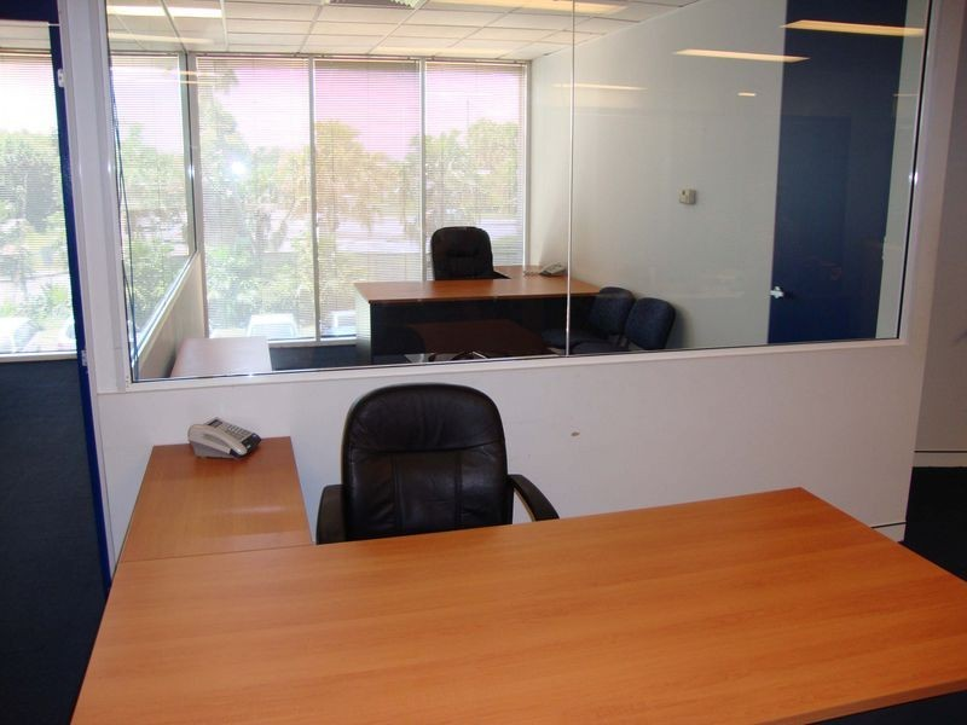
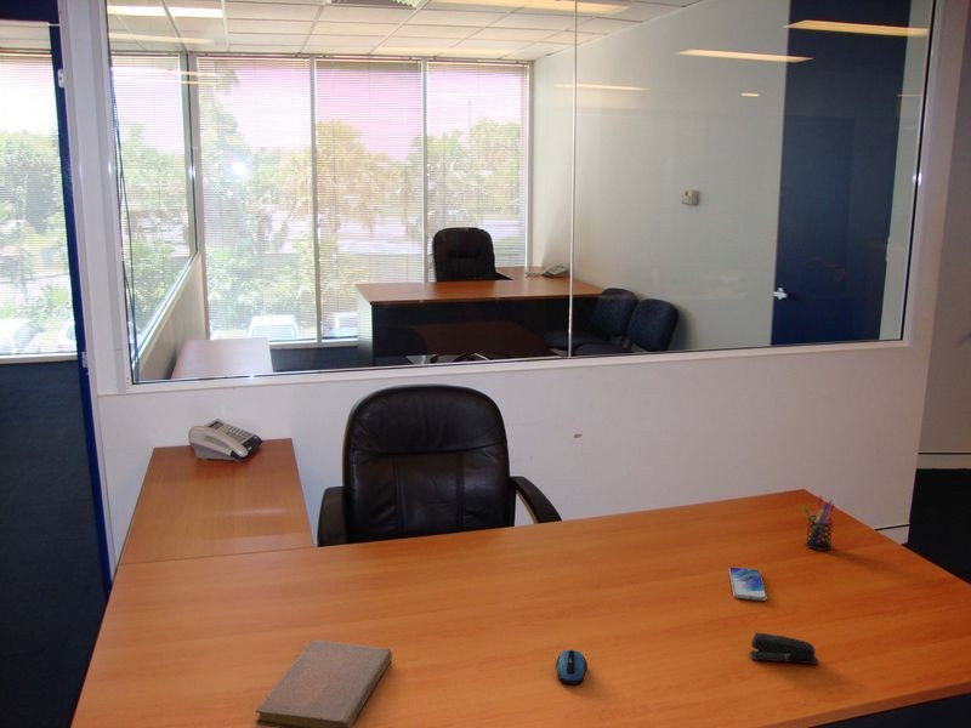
+ computer mouse [555,649,589,686]
+ smartphone [728,567,768,602]
+ stapler [749,631,819,665]
+ notebook [255,639,393,728]
+ pen holder [801,495,836,552]
